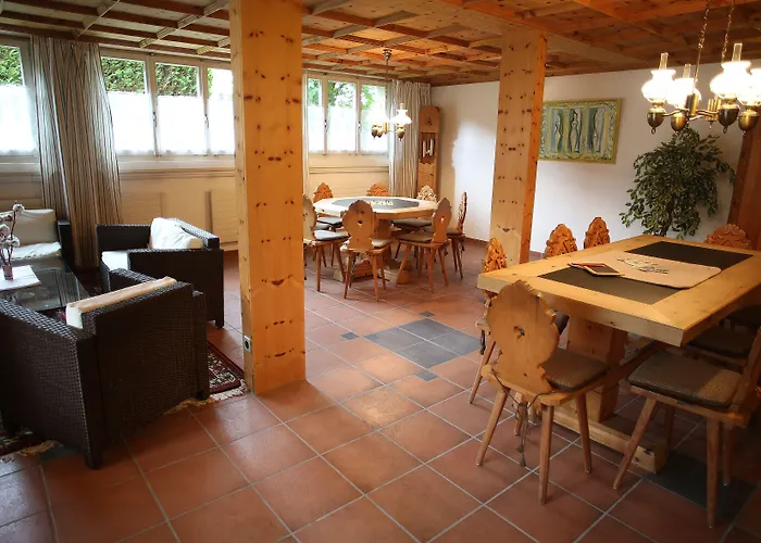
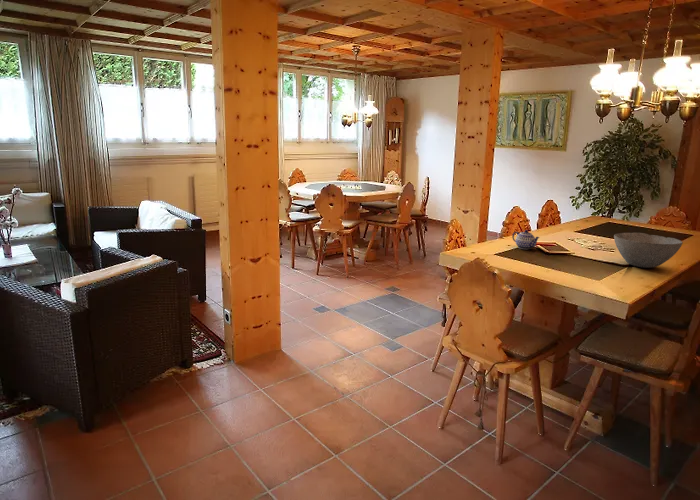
+ teapot [511,229,540,250]
+ bowl [613,232,684,269]
